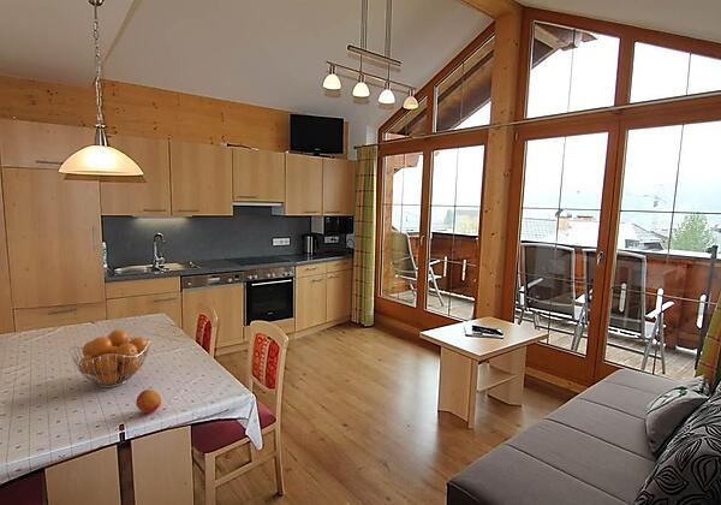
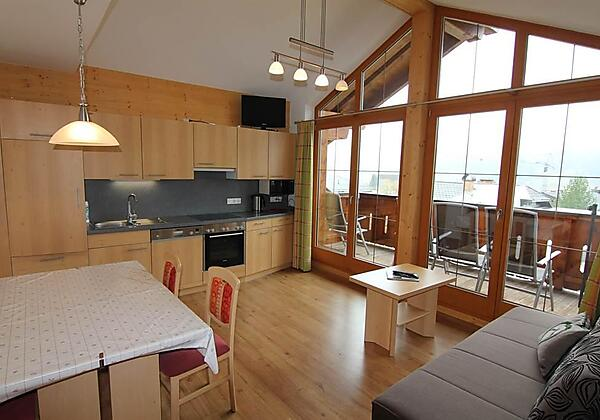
- fruit [135,388,162,414]
- fruit basket [70,328,151,388]
